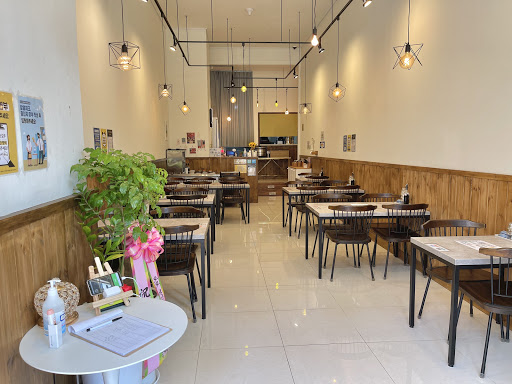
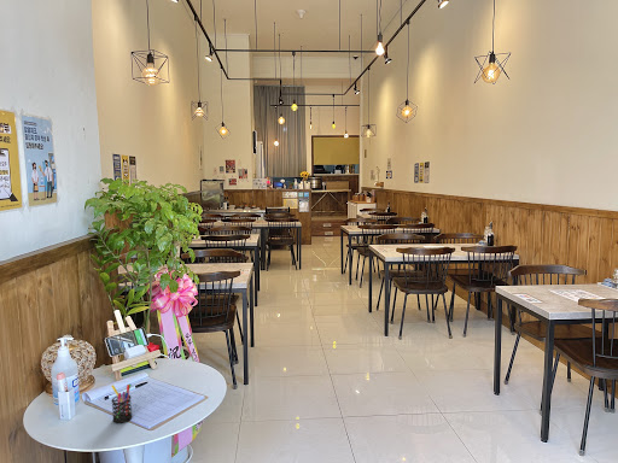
+ pen holder [110,383,133,424]
